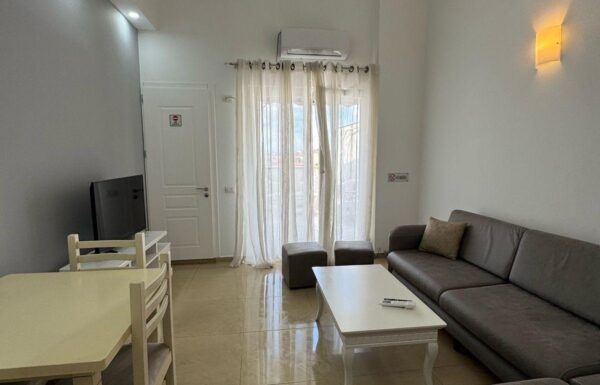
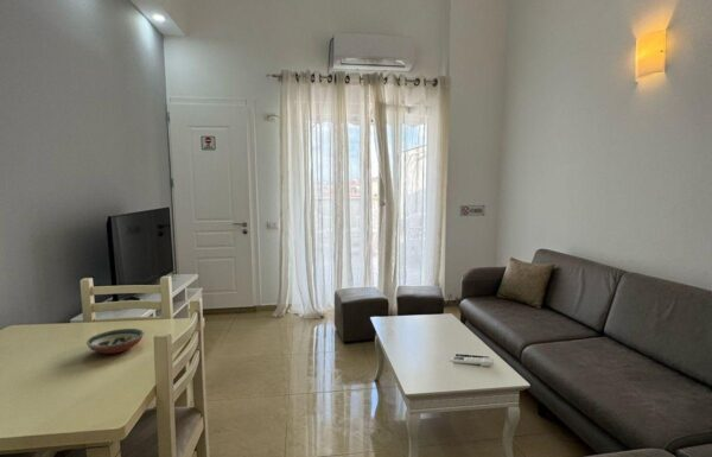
+ decorative bowl [85,328,146,355]
